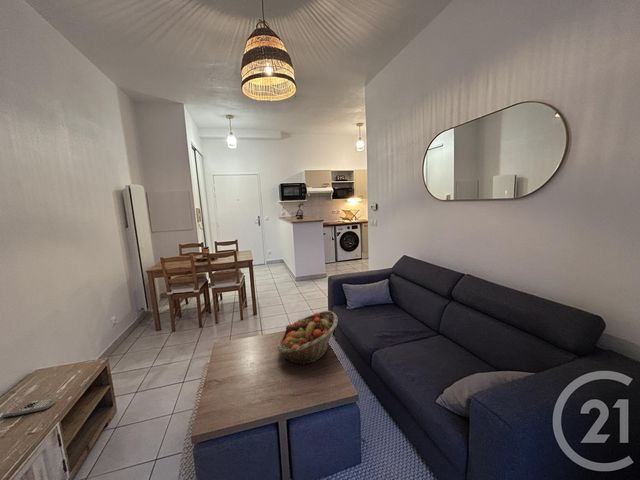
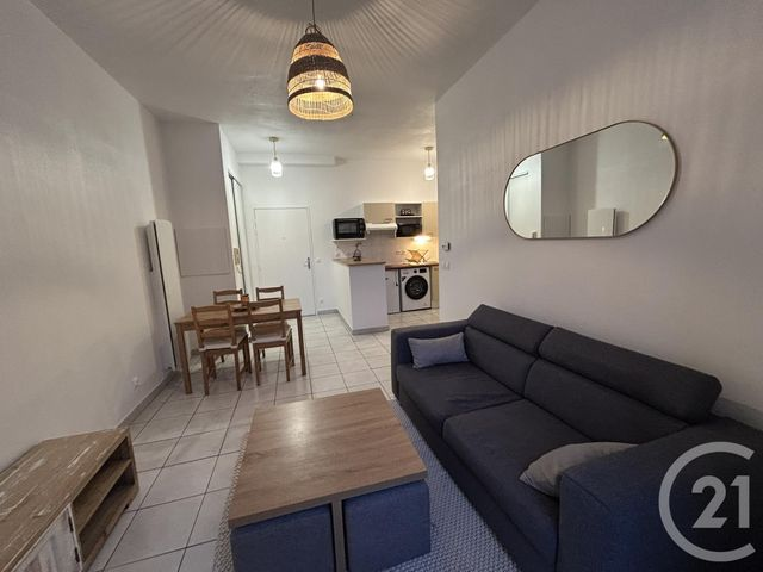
- remote control [1,397,57,419]
- fruit basket [276,310,339,366]
